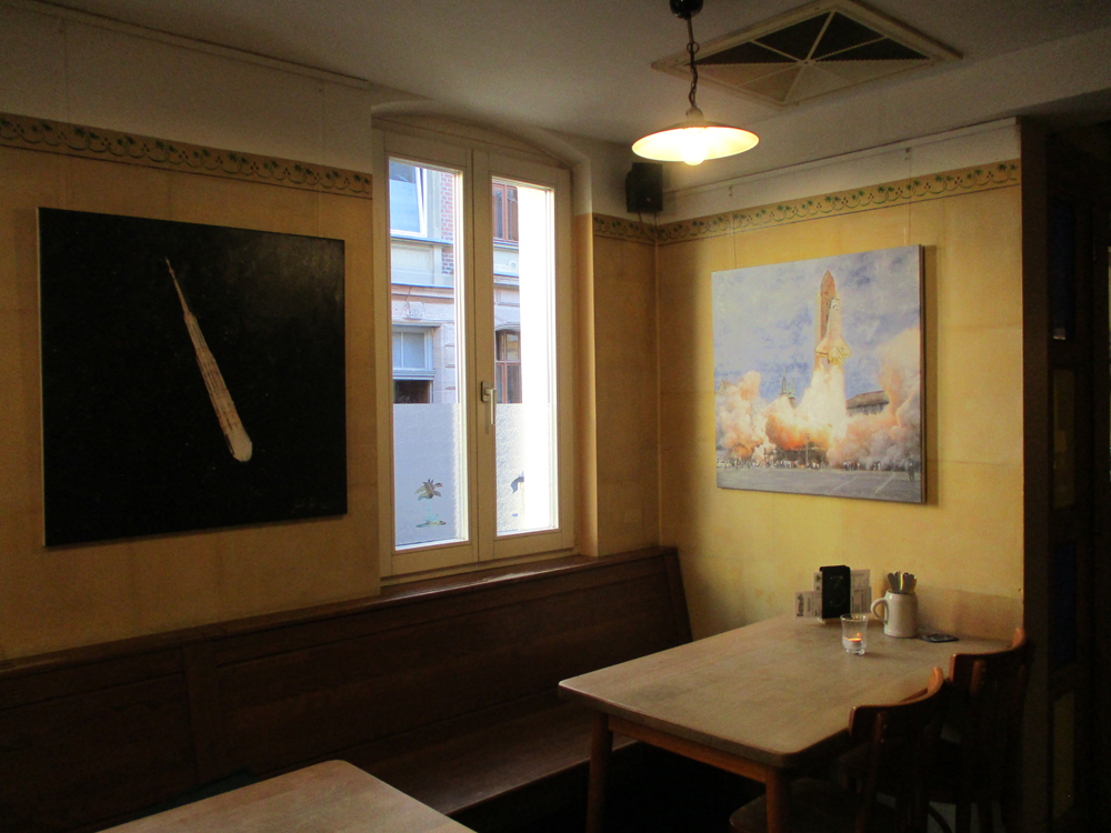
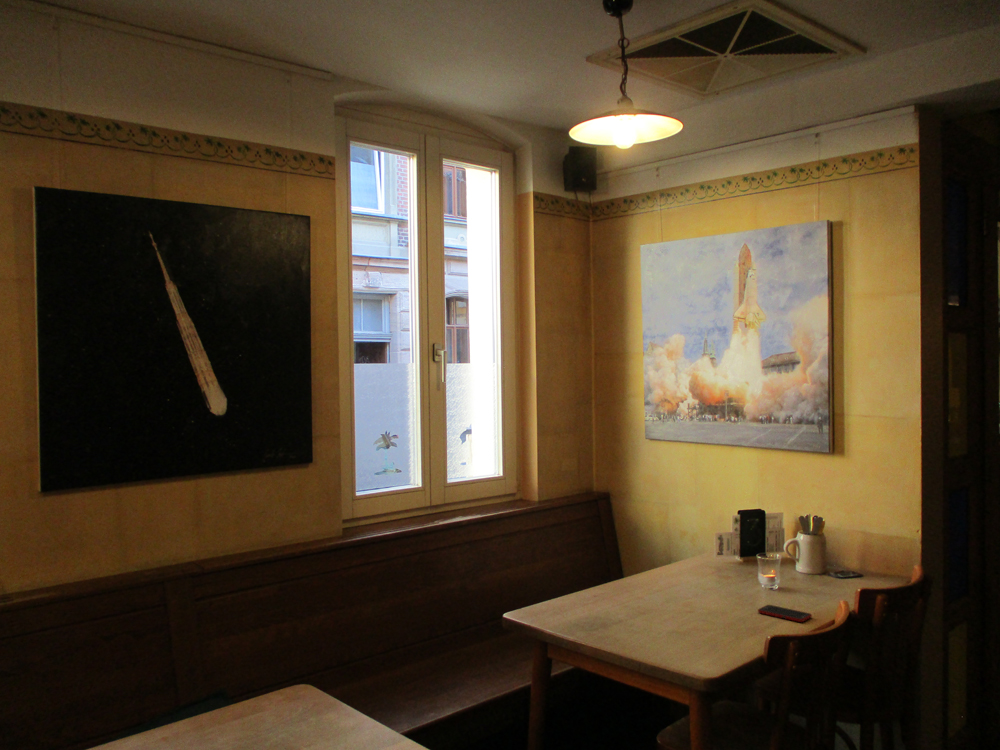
+ cell phone [757,604,813,623]
